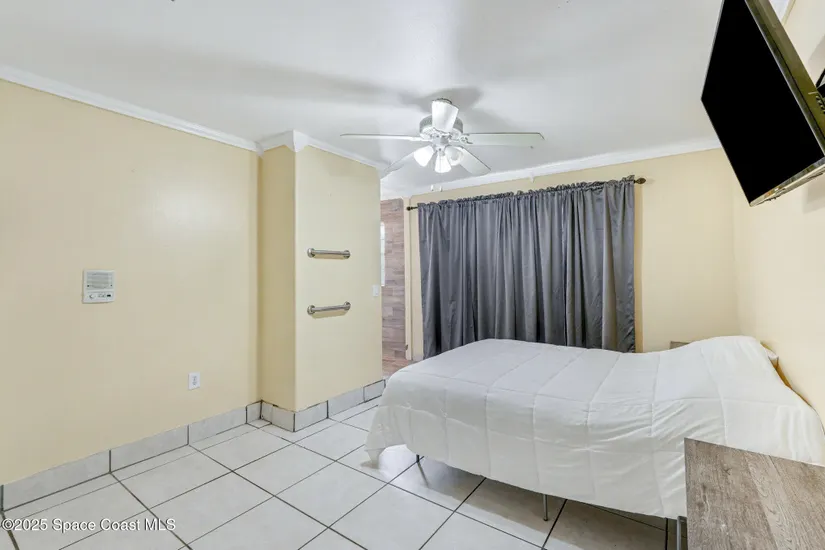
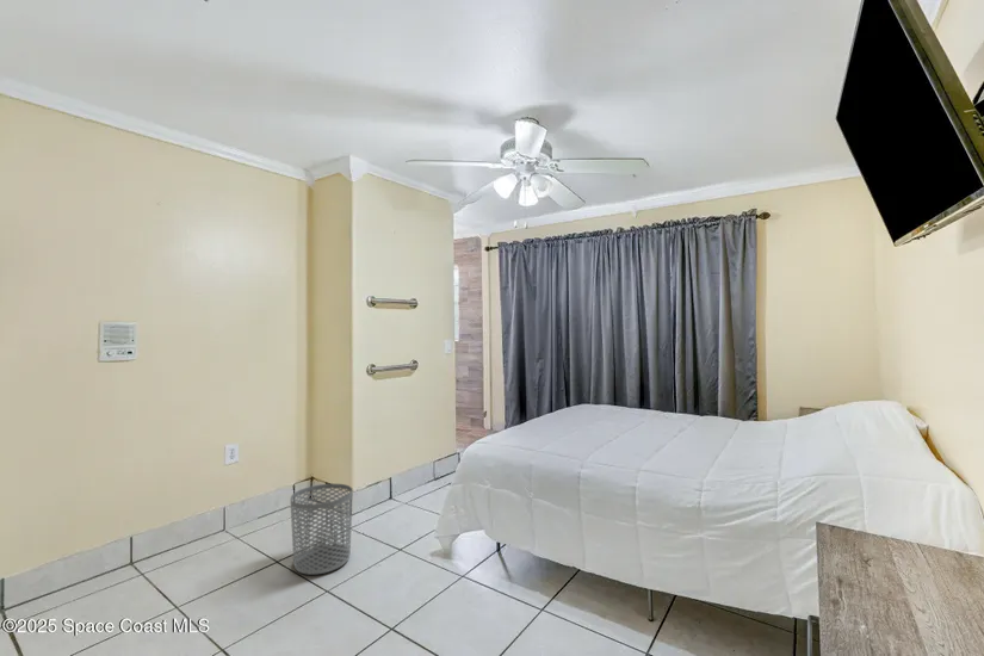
+ waste bin [289,483,354,576]
